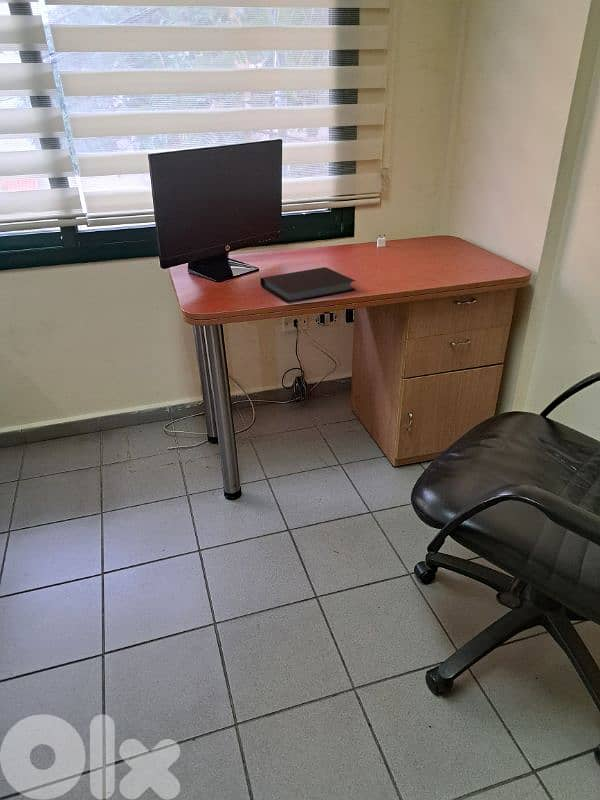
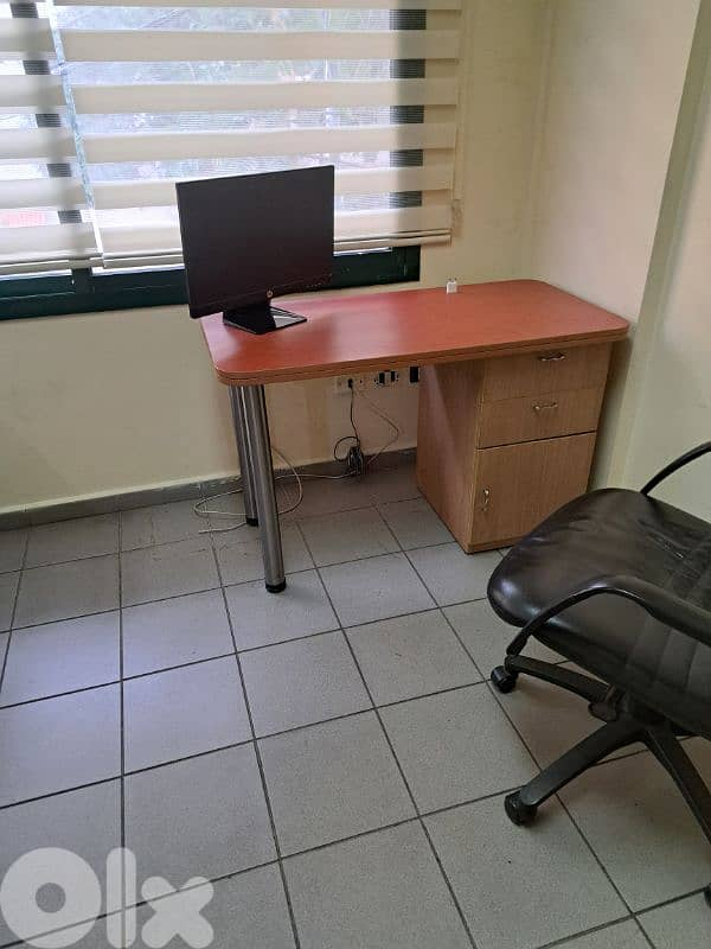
- notebook [259,266,356,304]
